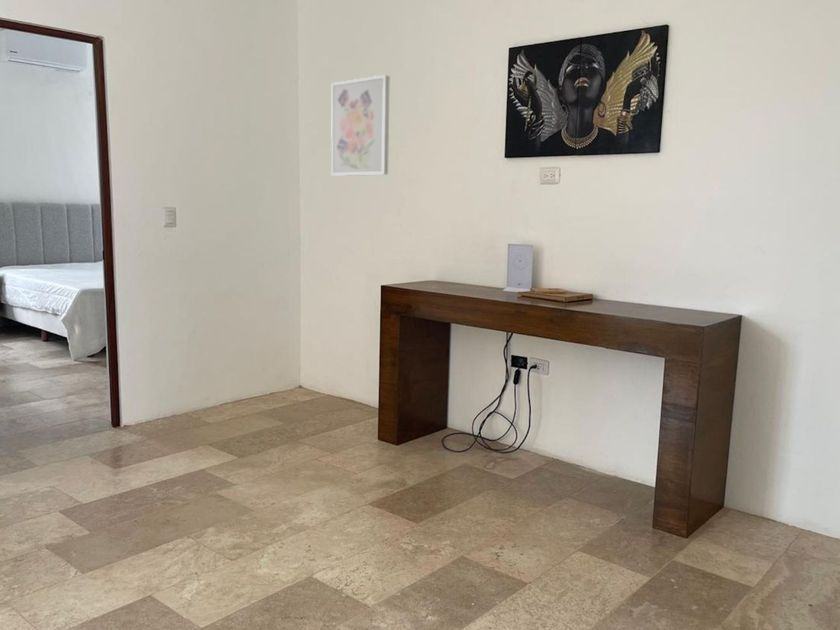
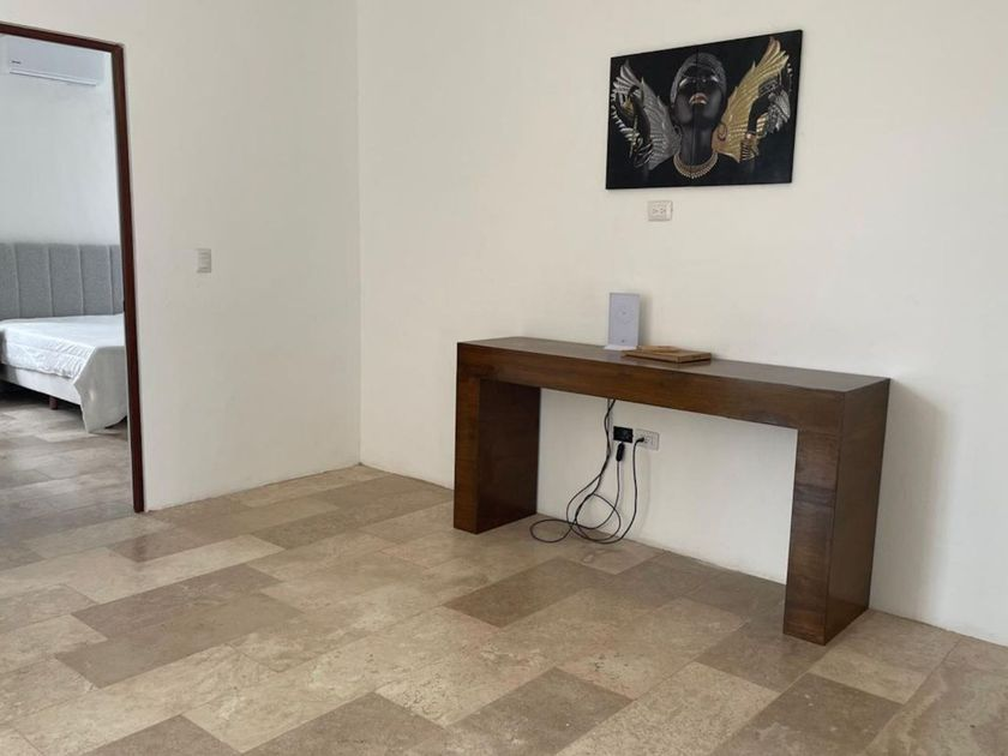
- wall art [330,74,391,177]
